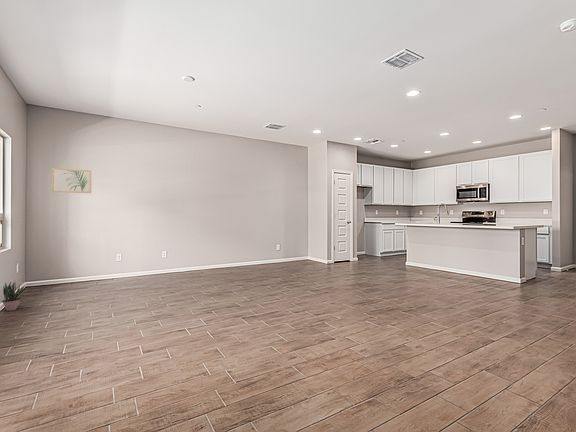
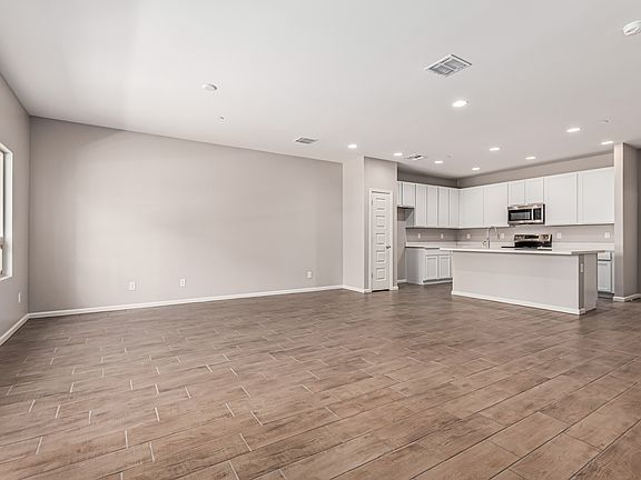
- potted plant [1,279,25,312]
- wall art [51,167,92,194]
